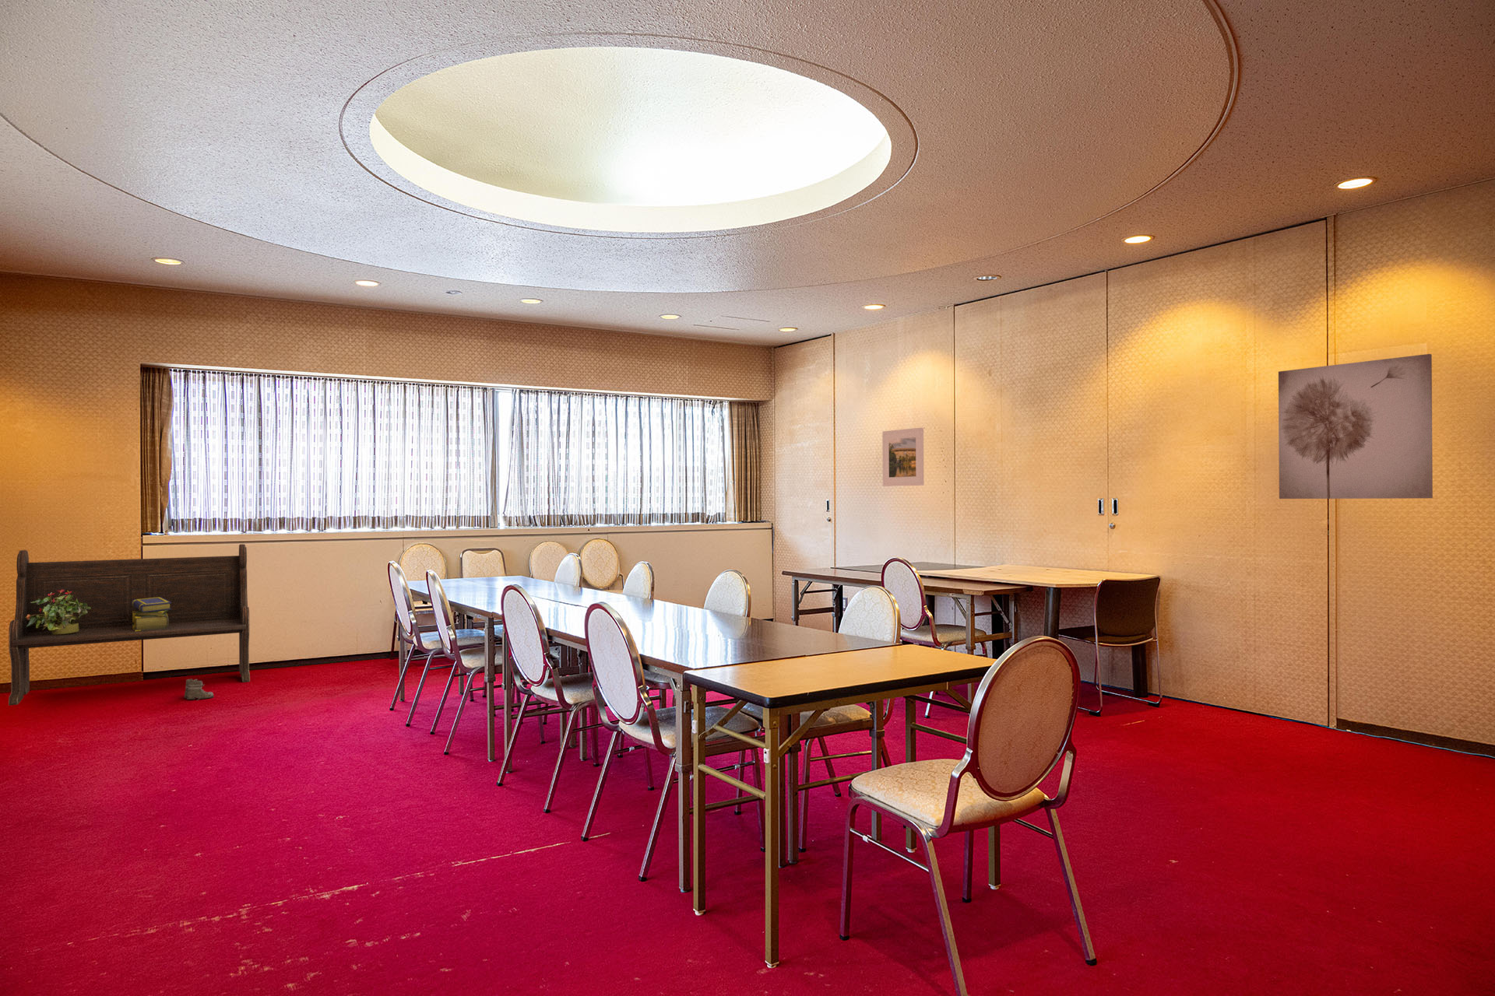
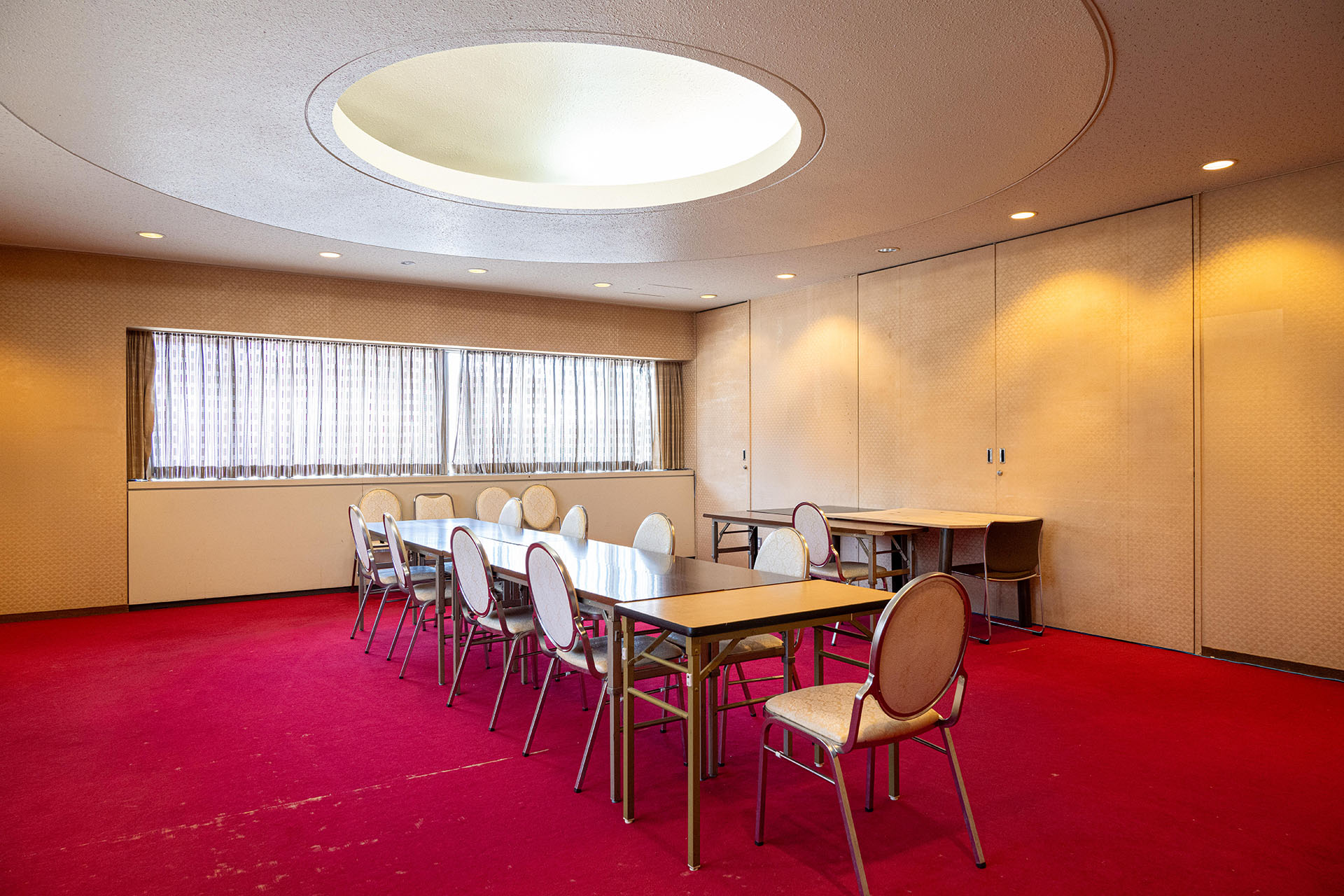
- wall art [1278,353,1434,499]
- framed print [881,427,924,487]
- stack of books [131,597,171,631]
- potted plant [27,590,90,635]
- boots [184,678,215,701]
- bench [8,544,250,707]
